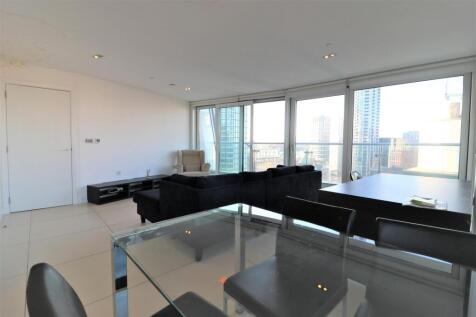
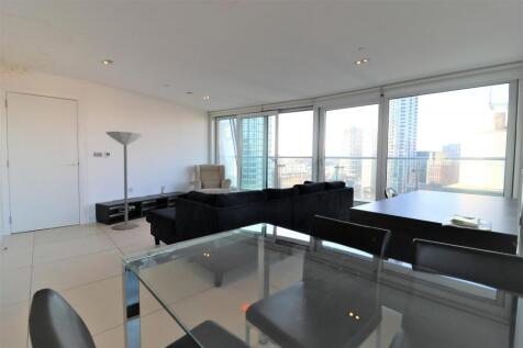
+ floor lamp [105,131,144,231]
